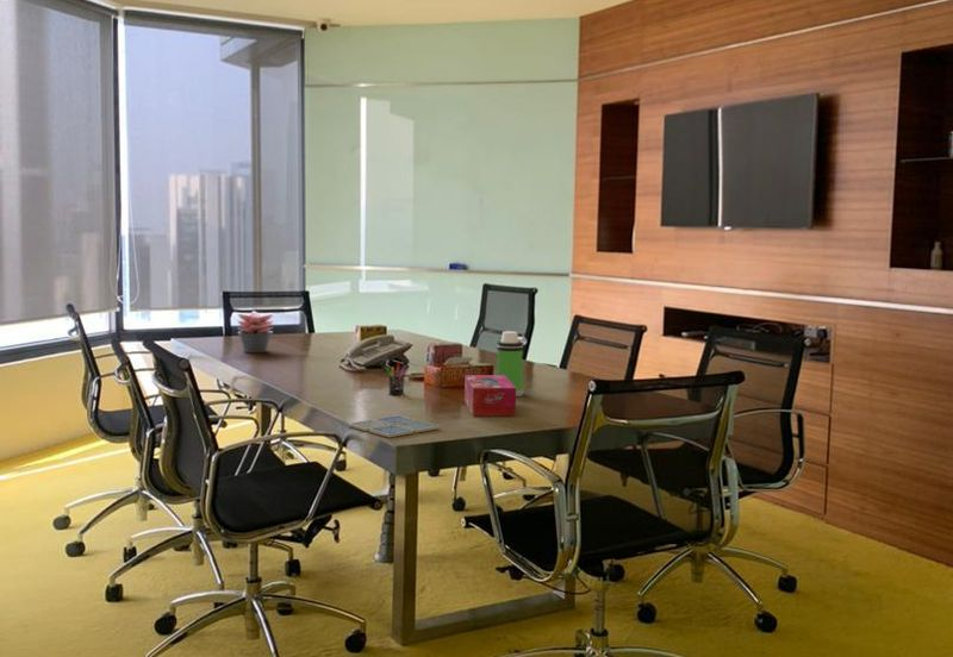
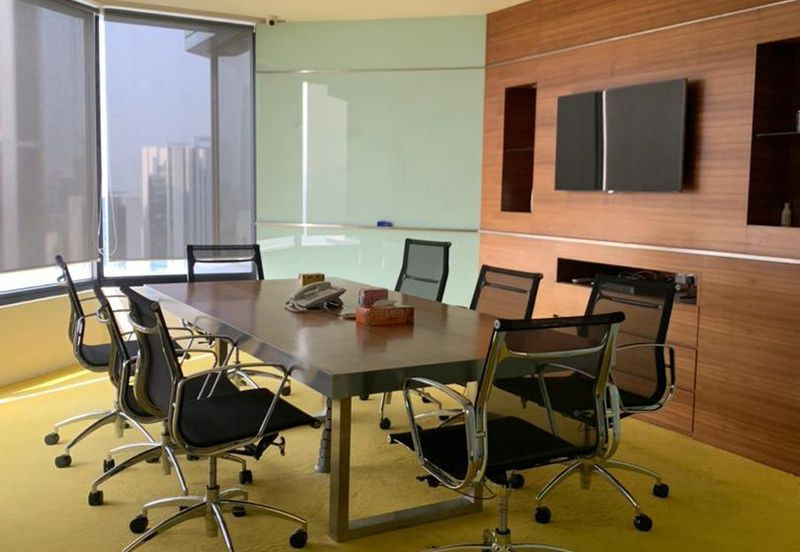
- drink coaster [347,414,441,439]
- tissue box [463,374,517,418]
- pen holder [385,361,407,396]
- succulent plant [236,309,274,353]
- water bottle [496,330,528,398]
